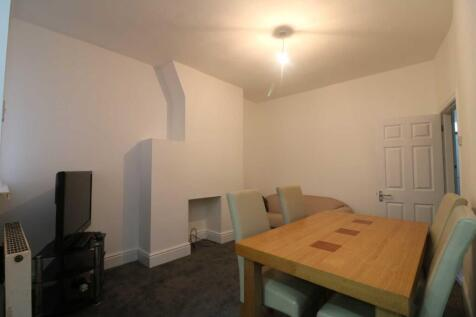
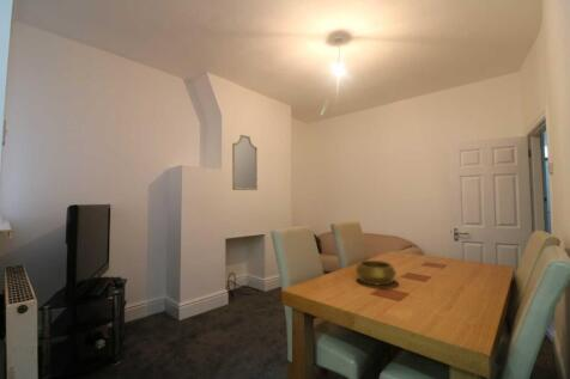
+ decorative bowl [354,259,398,287]
+ home mirror [231,134,259,191]
